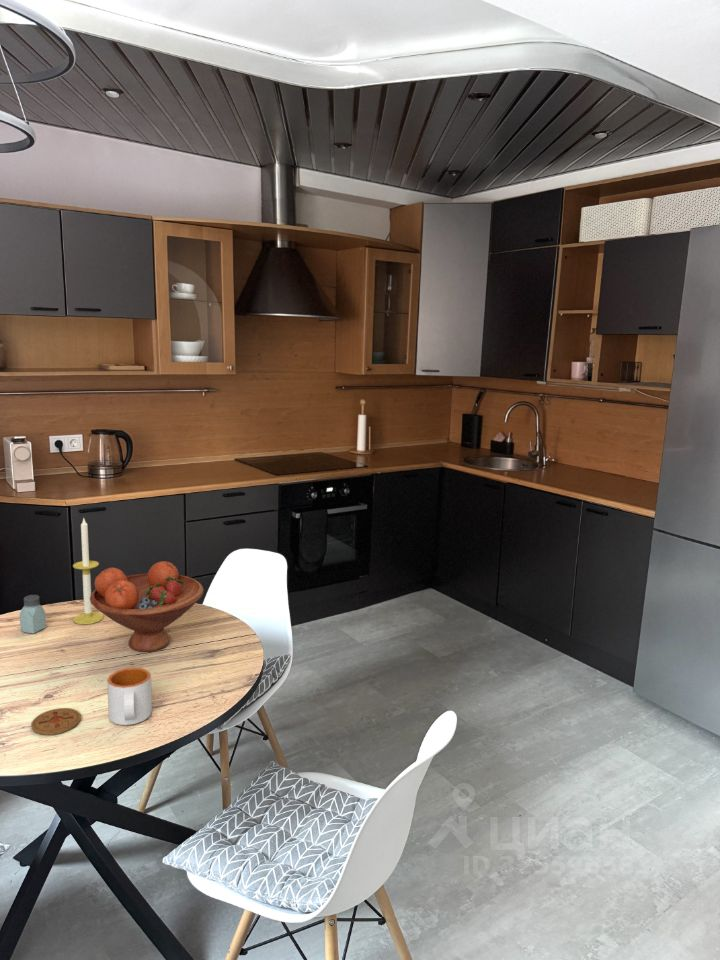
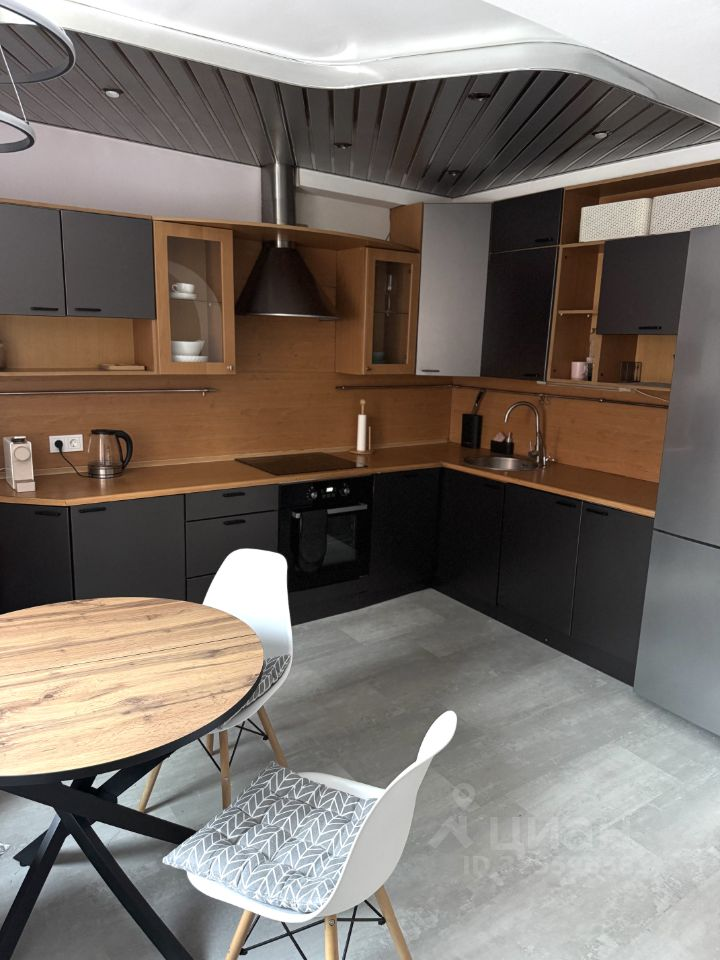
- candle [72,518,104,625]
- mug [106,666,153,726]
- saltshaker [19,594,47,634]
- coaster [30,707,82,736]
- fruit bowl [90,560,204,653]
